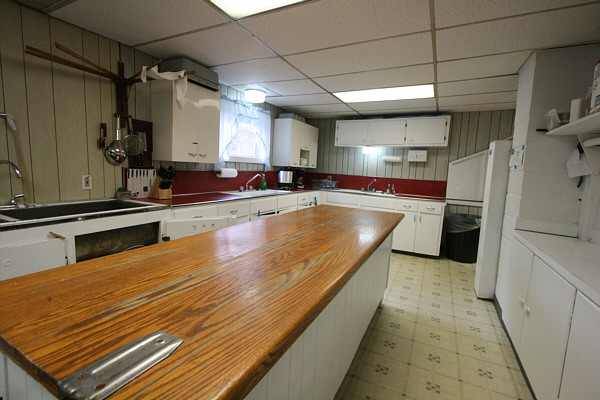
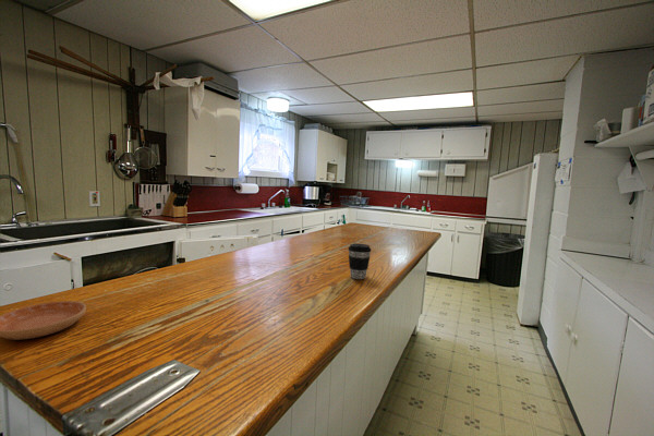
+ saucer [0,300,87,341]
+ coffee cup [348,243,372,280]
